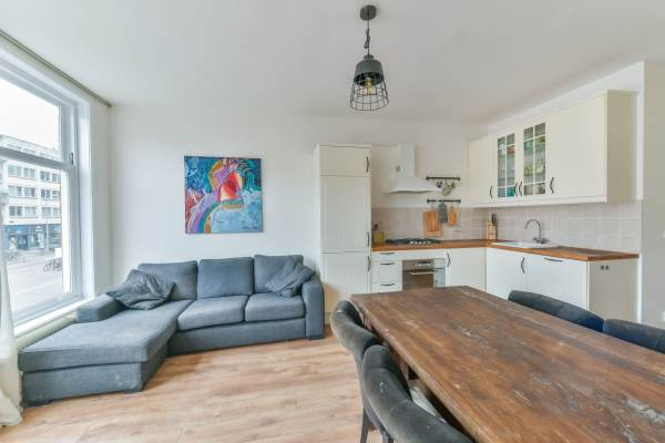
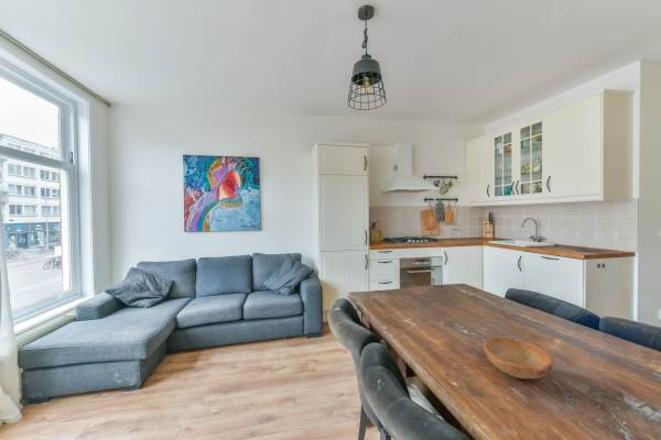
+ bowl [483,336,553,380]
